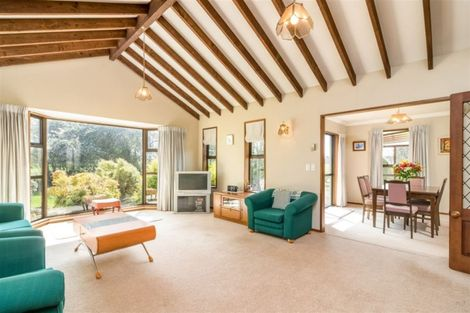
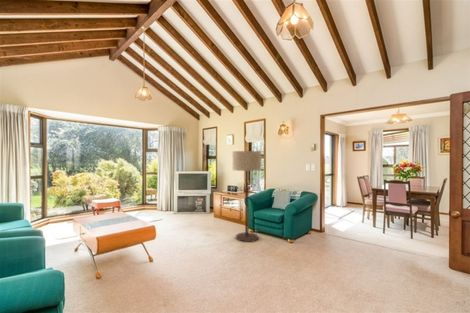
+ floor lamp [232,150,262,243]
